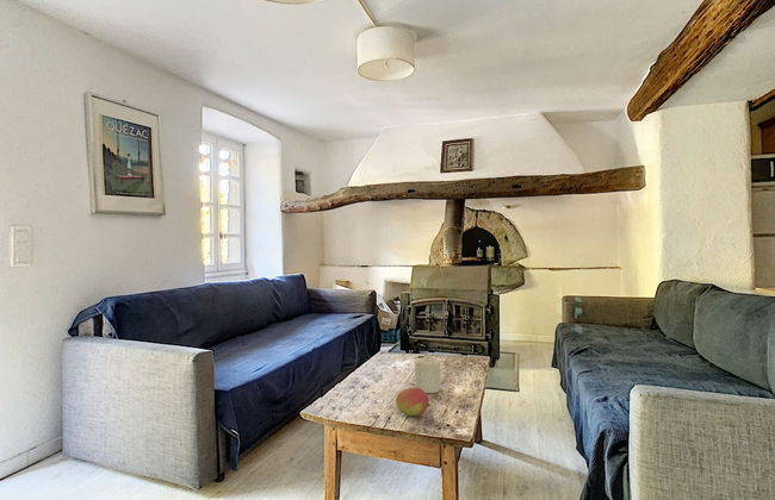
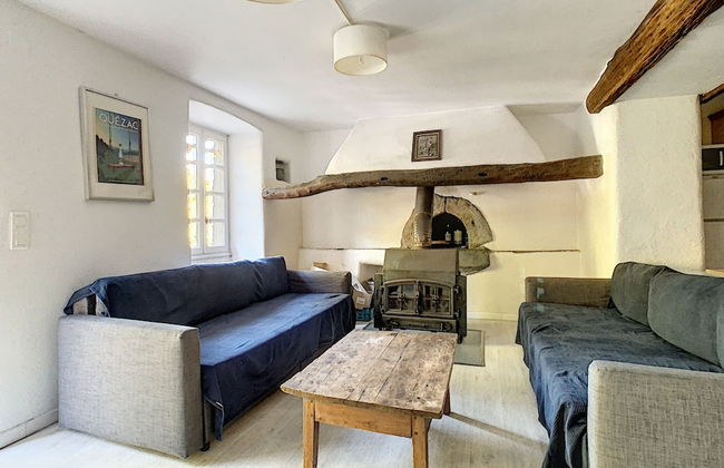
- fruit [395,386,430,417]
- candle [414,354,442,394]
